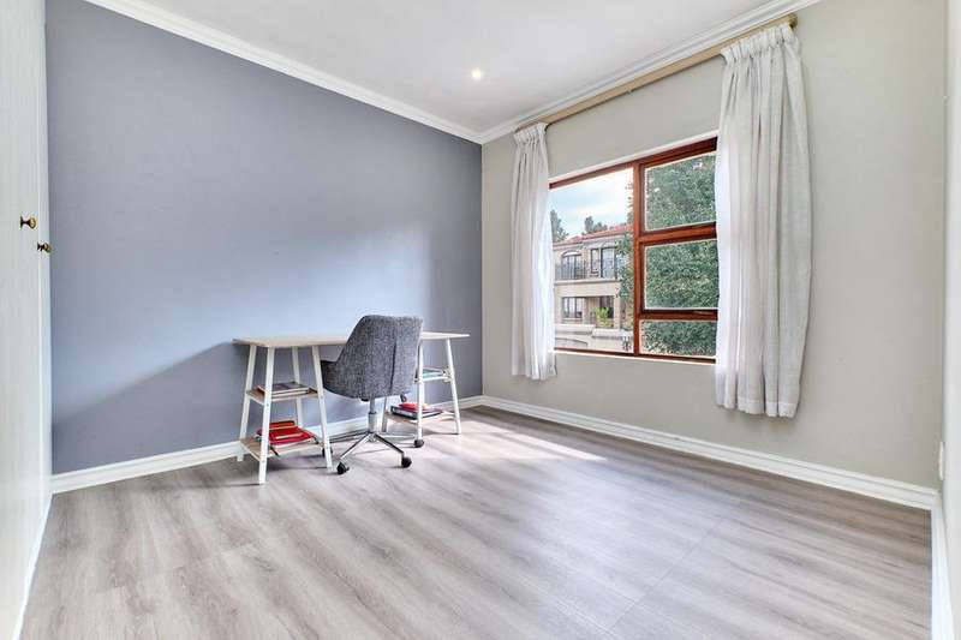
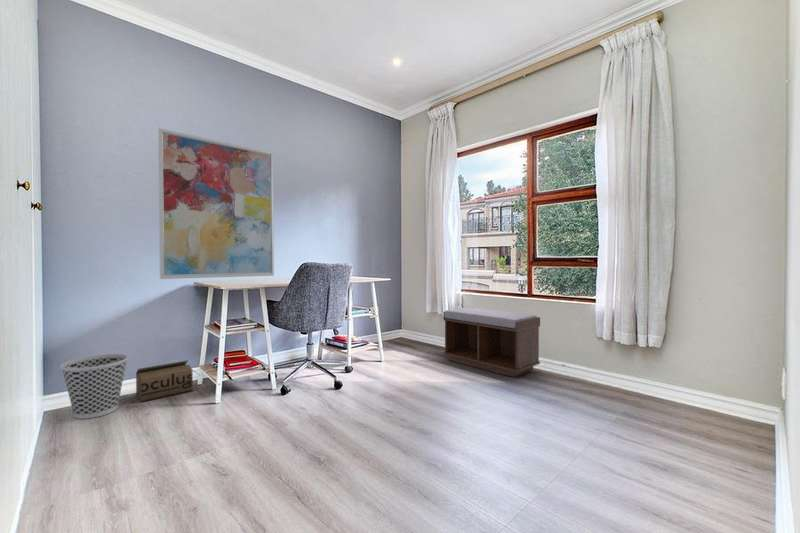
+ cardboard box [135,359,202,404]
+ wall art [157,127,275,280]
+ bench [443,307,541,378]
+ wastebasket [59,353,129,420]
